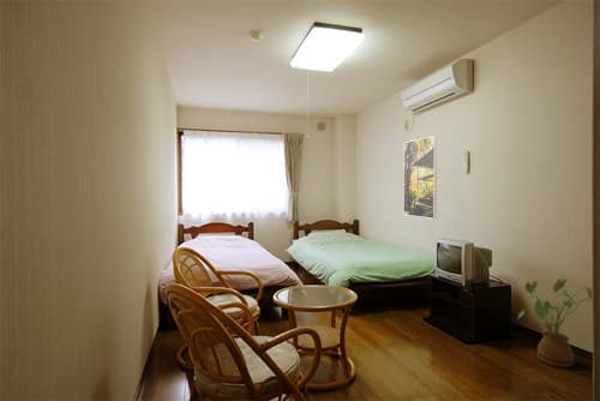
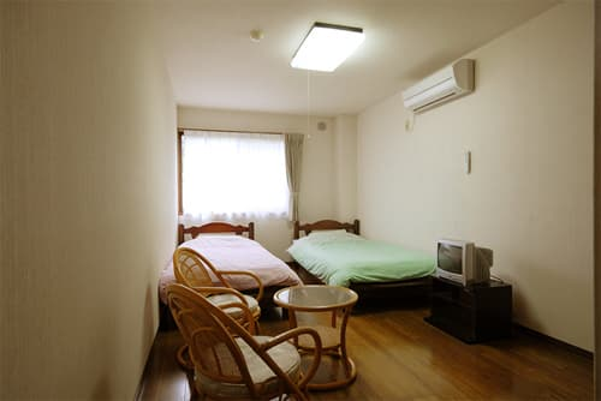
- house plant [517,277,593,369]
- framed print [402,134,438,220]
